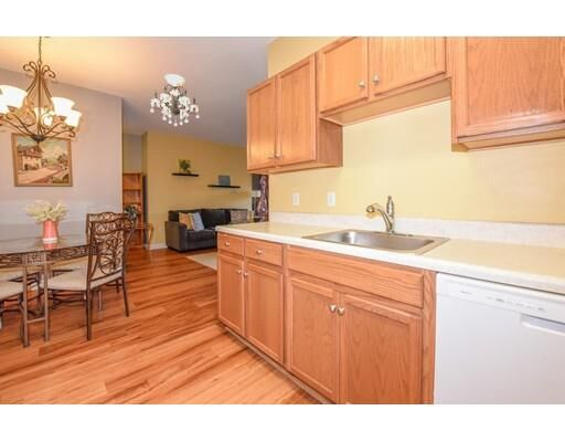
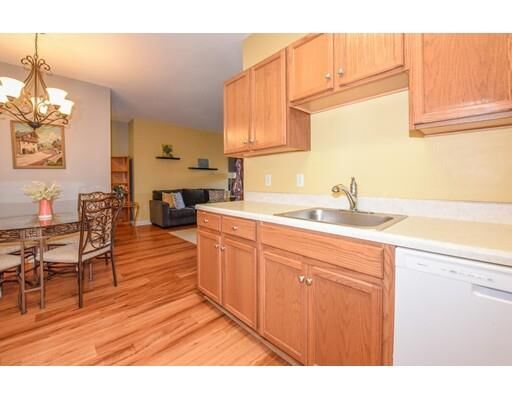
- chandelier [149,73,200,127]
